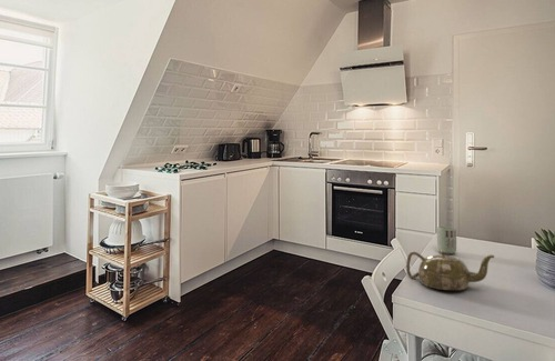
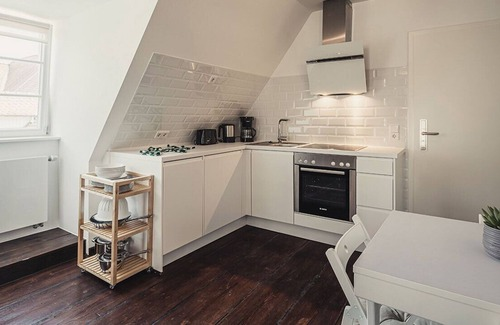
- teapot [405,251,495,291]
- cup [436,225,457,254]
